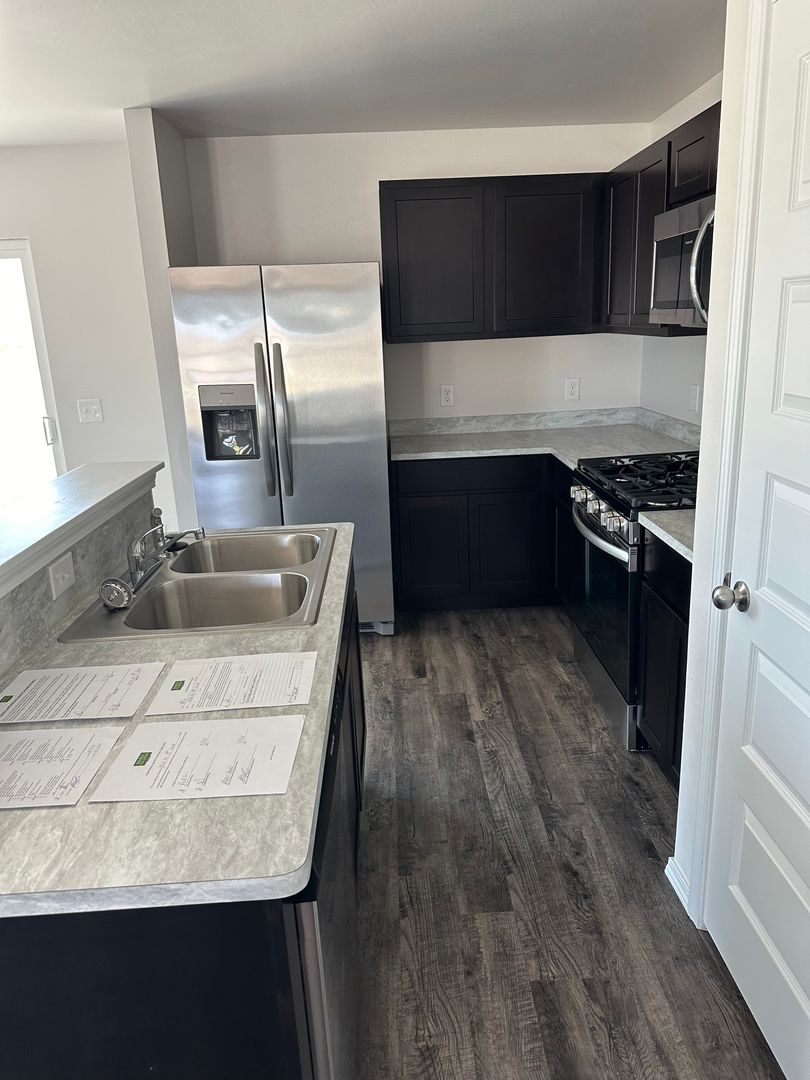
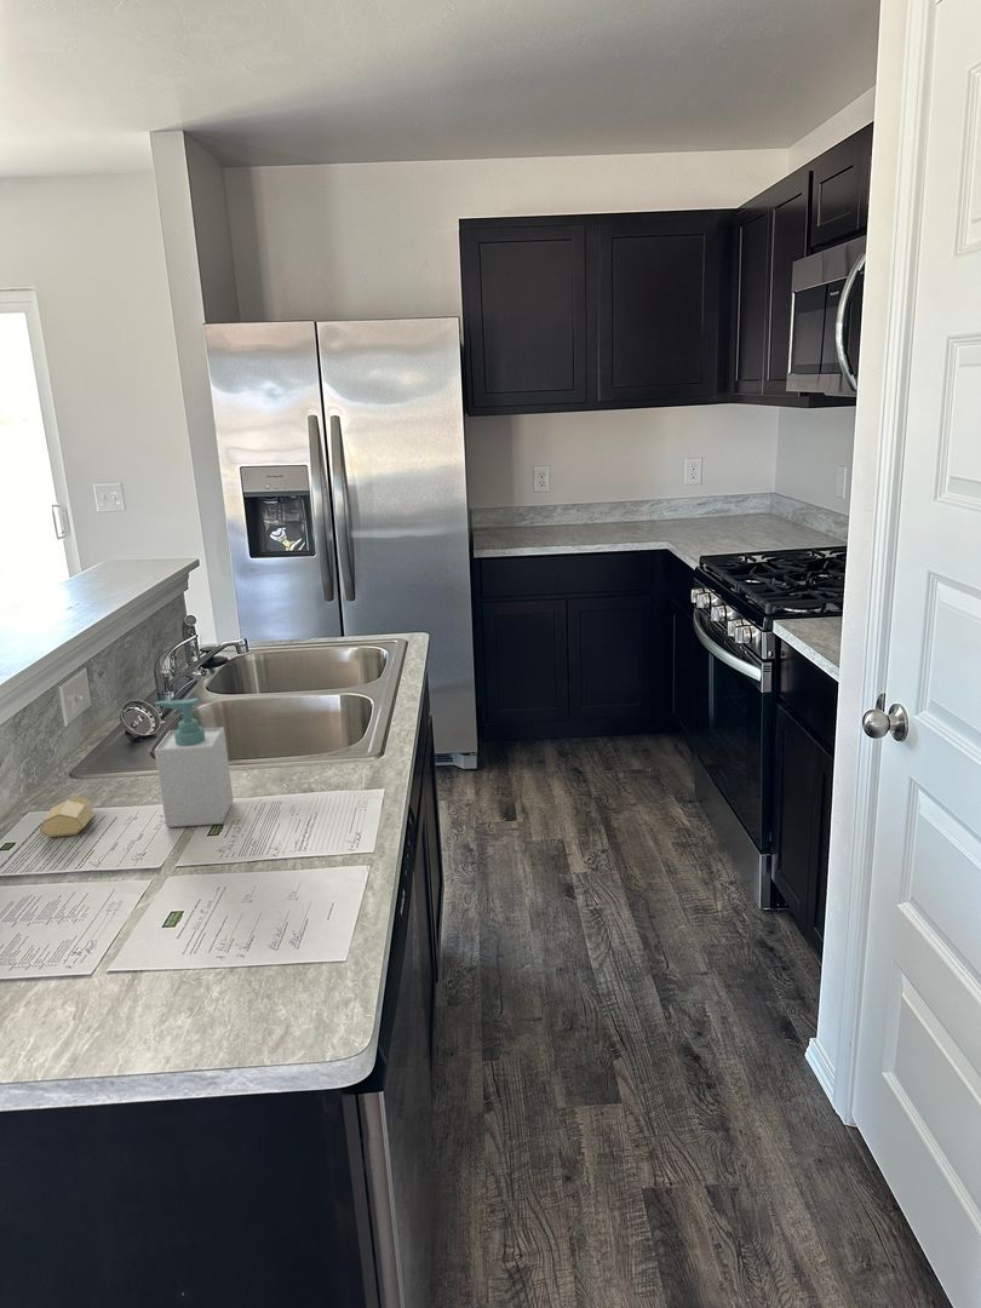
+ soap bar [39,796,94,838]
+ soap bottle [154,696,234,828]
